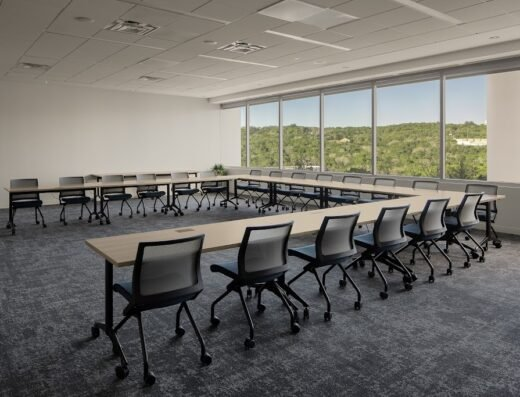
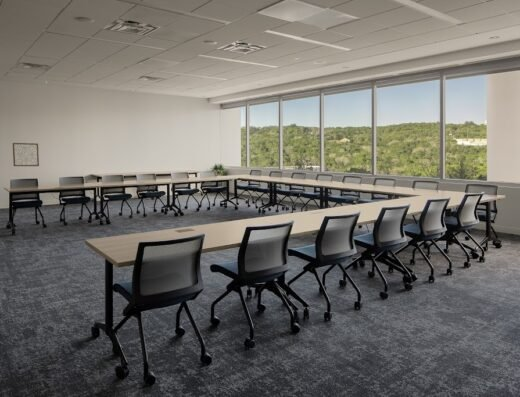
+ wall art [12,142,40,167]
